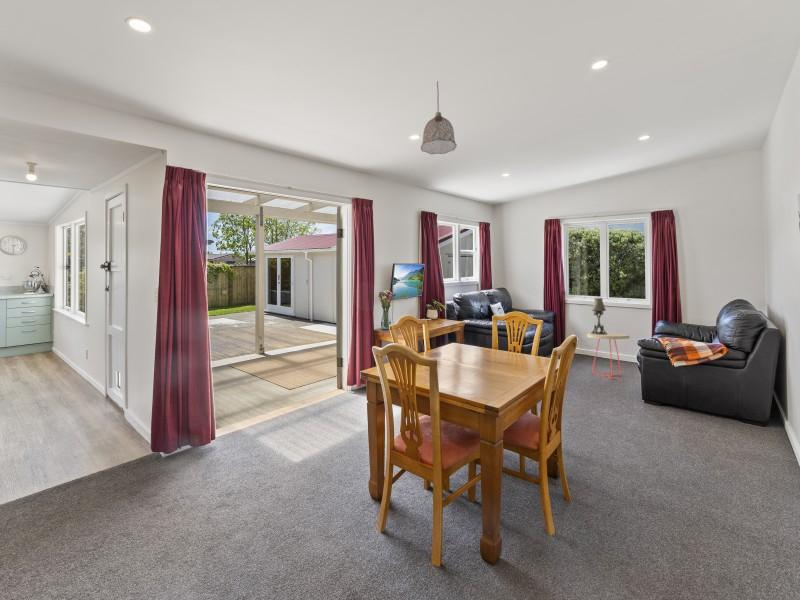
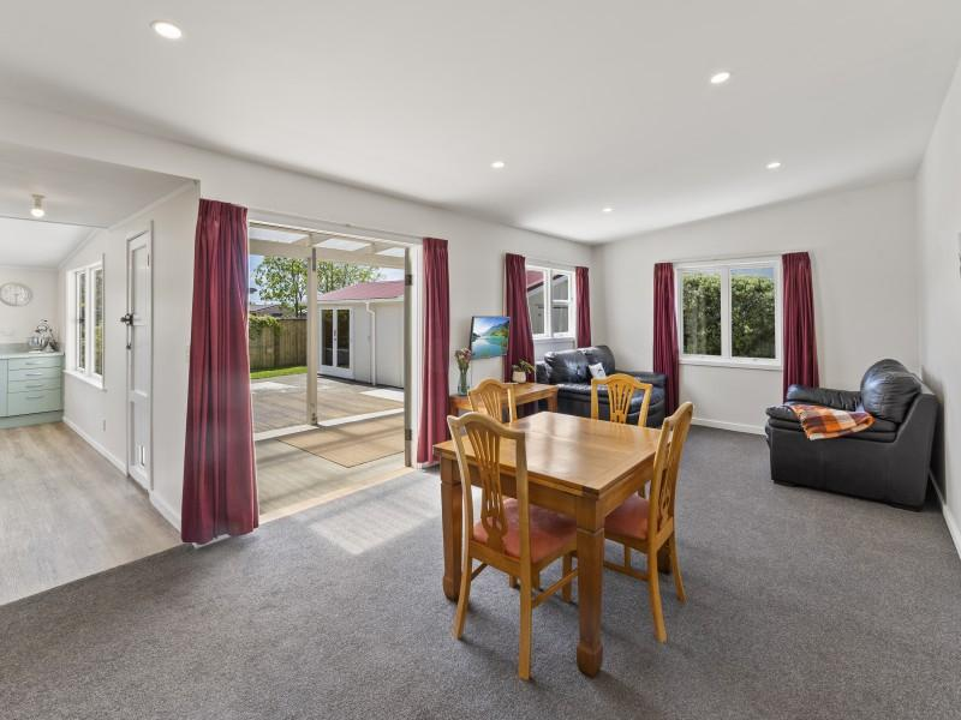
- side table [586,332,631,379]
- table lamp [590,297,608,335]
- pendant lamp [420,80,458,155]
